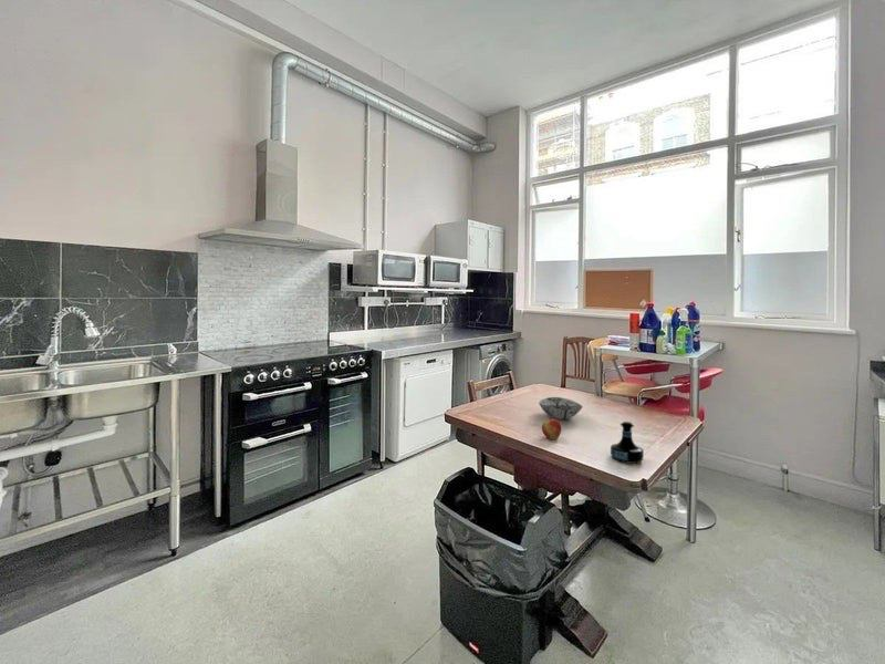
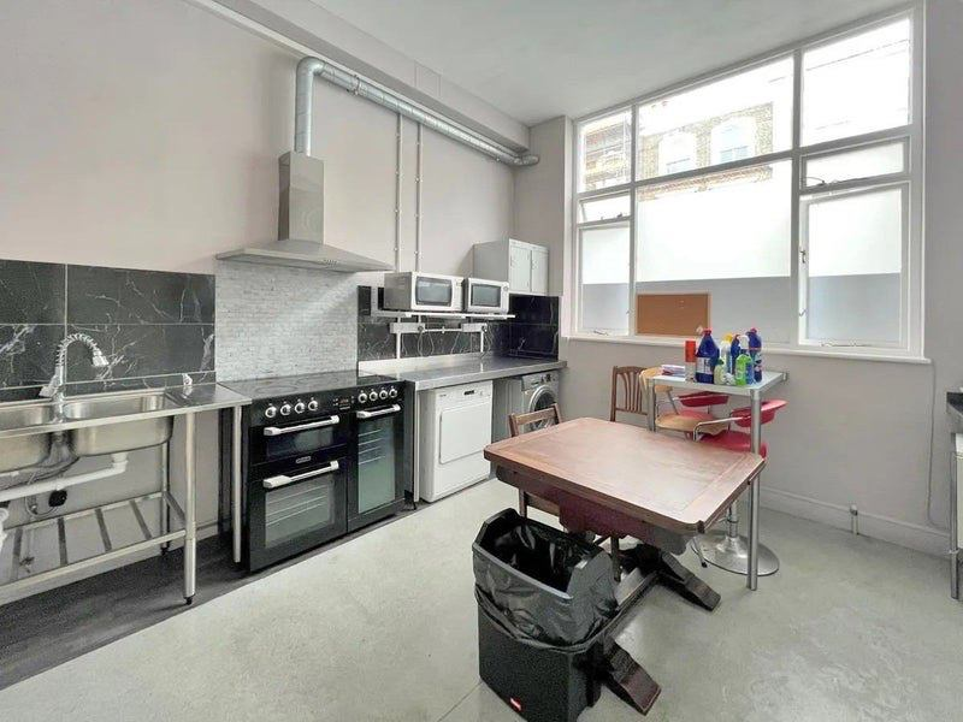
- apple [541,415,562,440]
- decorative bowl [538,396,584,421]
- tequila bottle [610,421,645,465]
